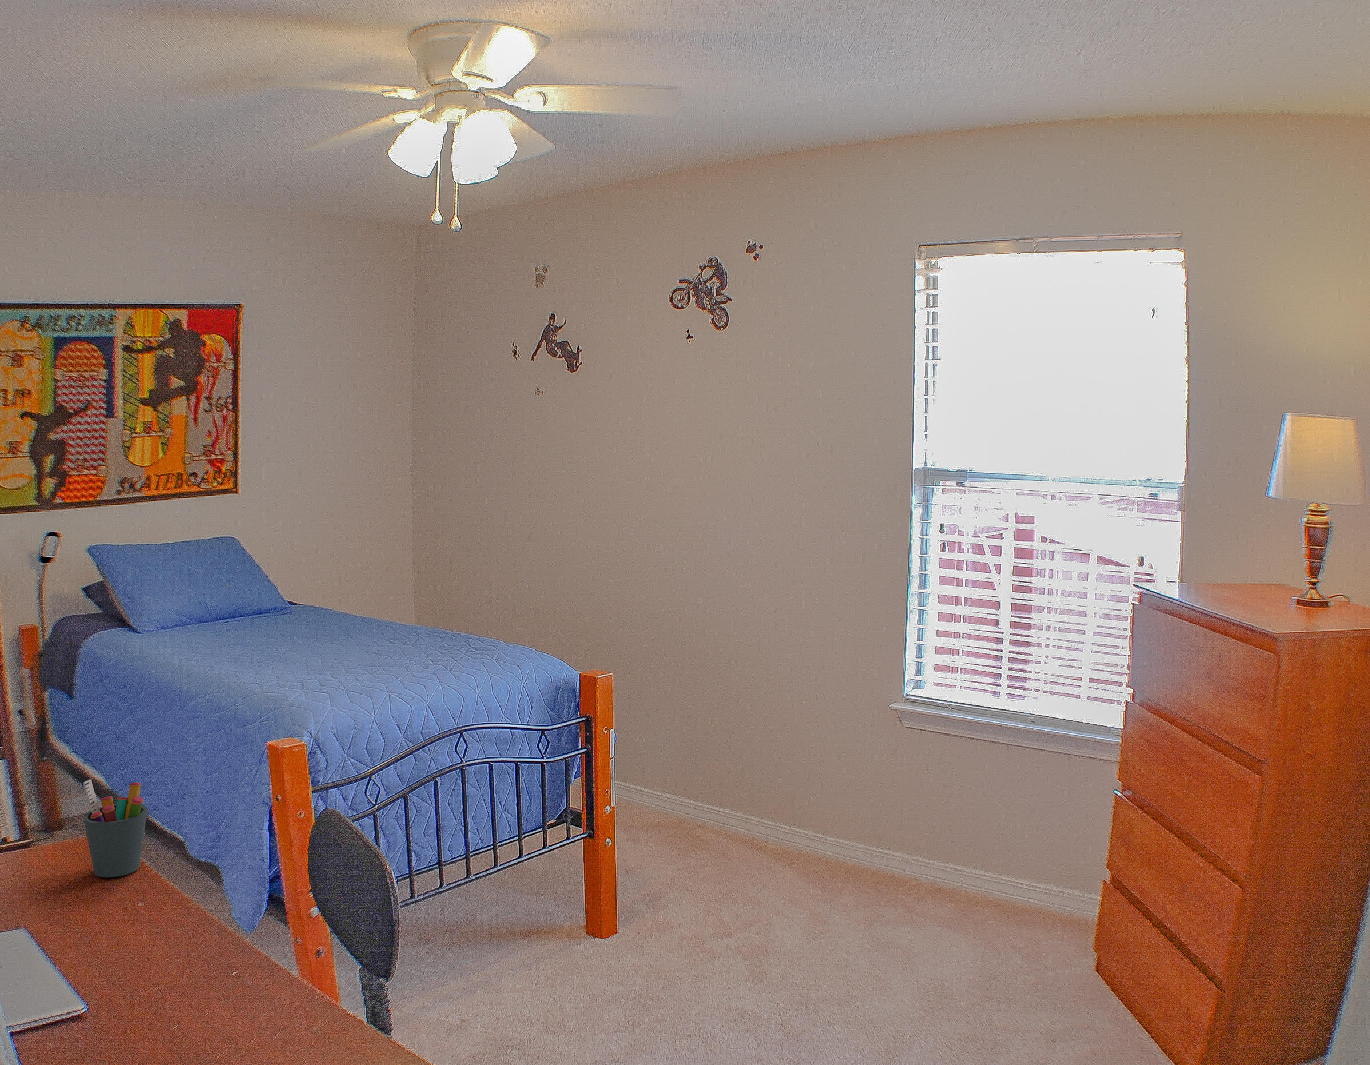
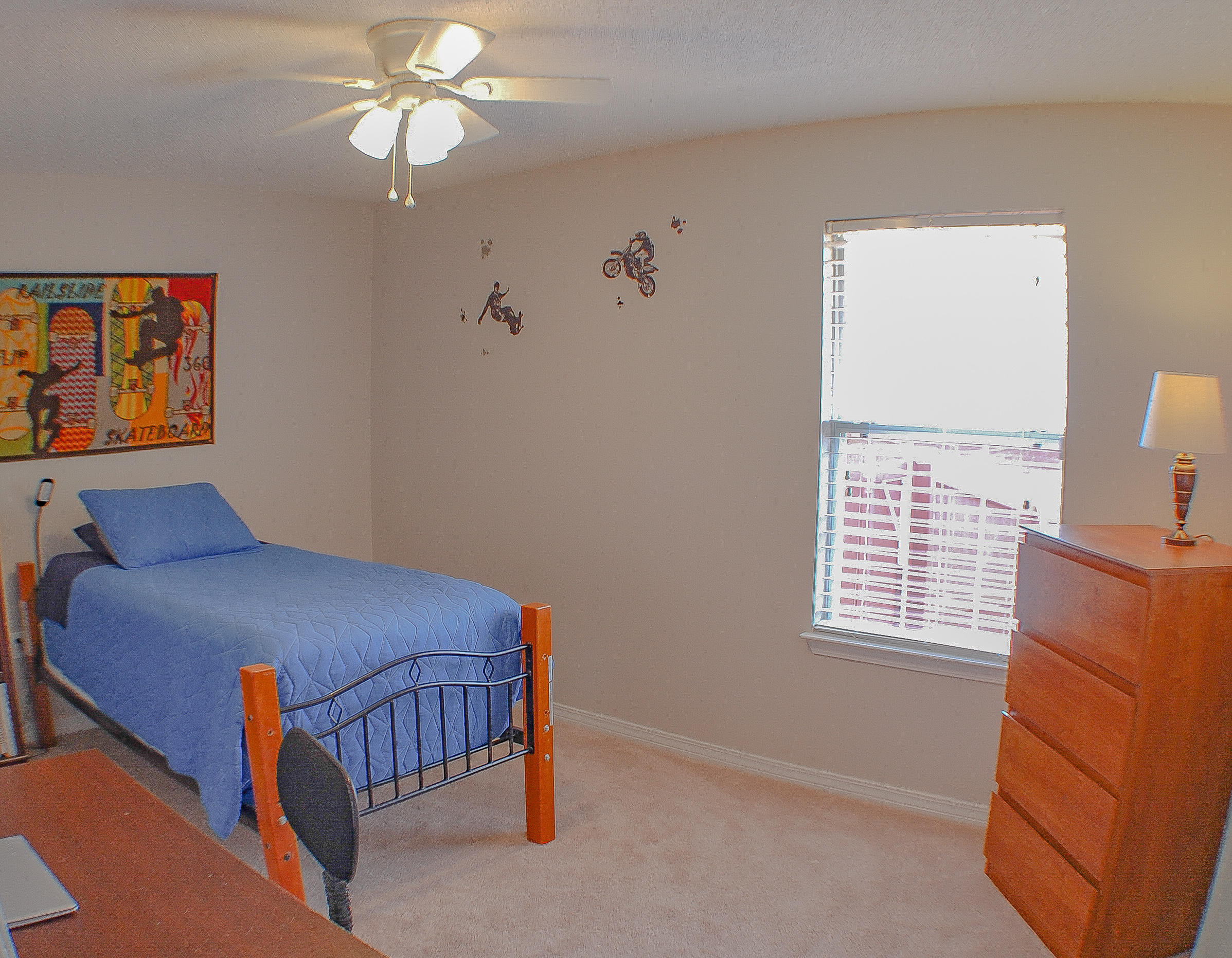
- pen holder [82,779,148,878]
